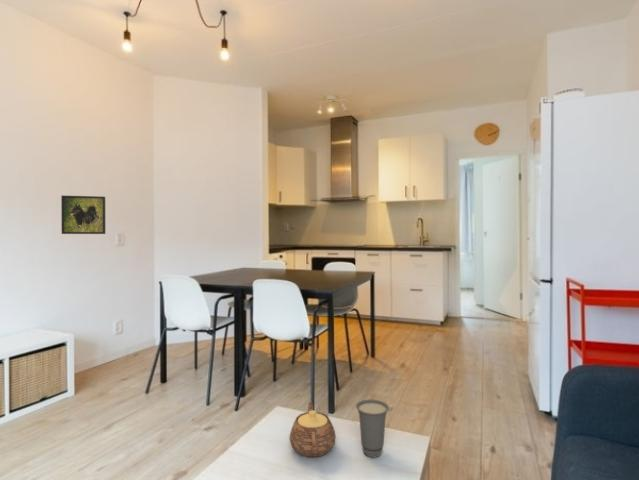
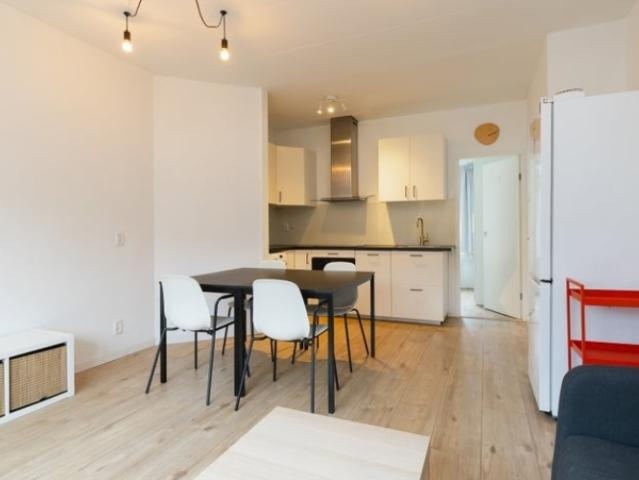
- teapot [288,401,337,458]
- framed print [60,195,106,235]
- cup [355,399,390,458]
